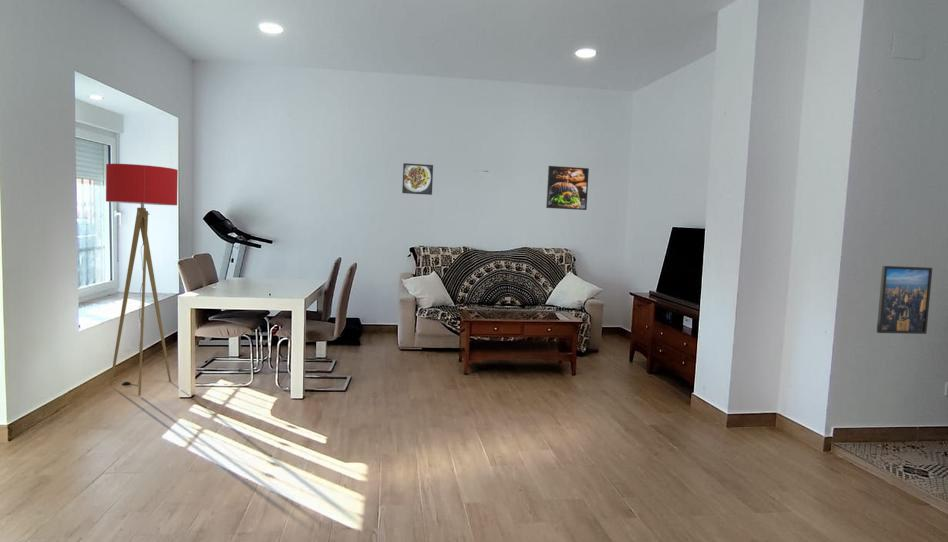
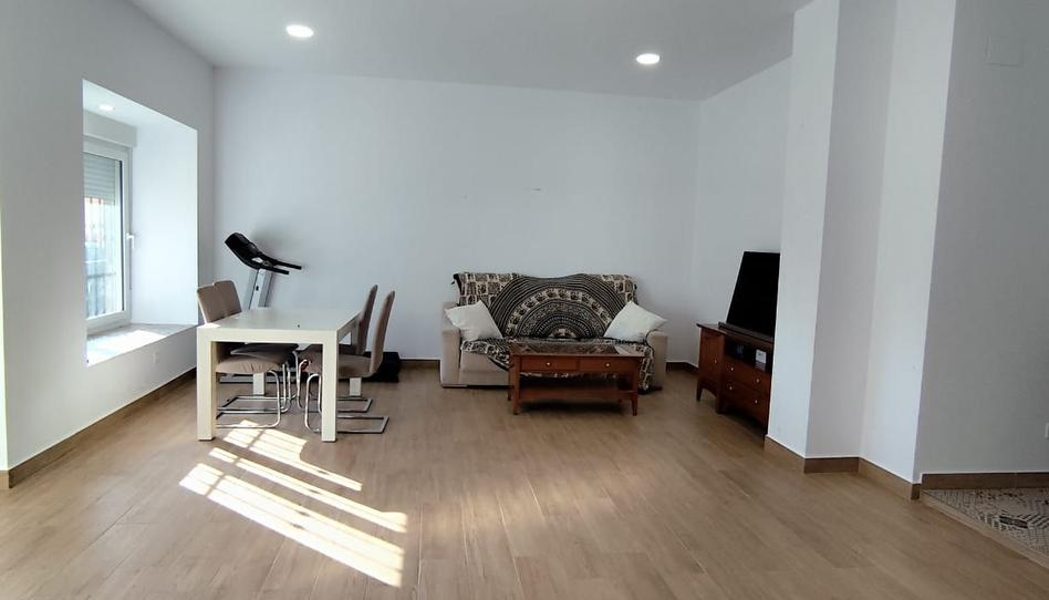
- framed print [401,162,434,196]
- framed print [876,265,933,335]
- floor lamp [105,163,179,396]
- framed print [545,165,590,211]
